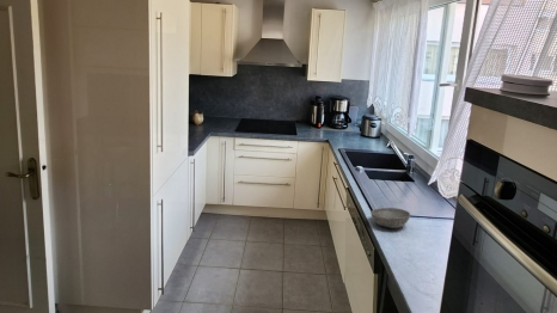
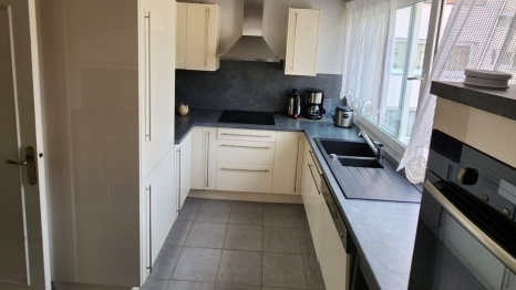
- soup bowl [369,207,411,229]
